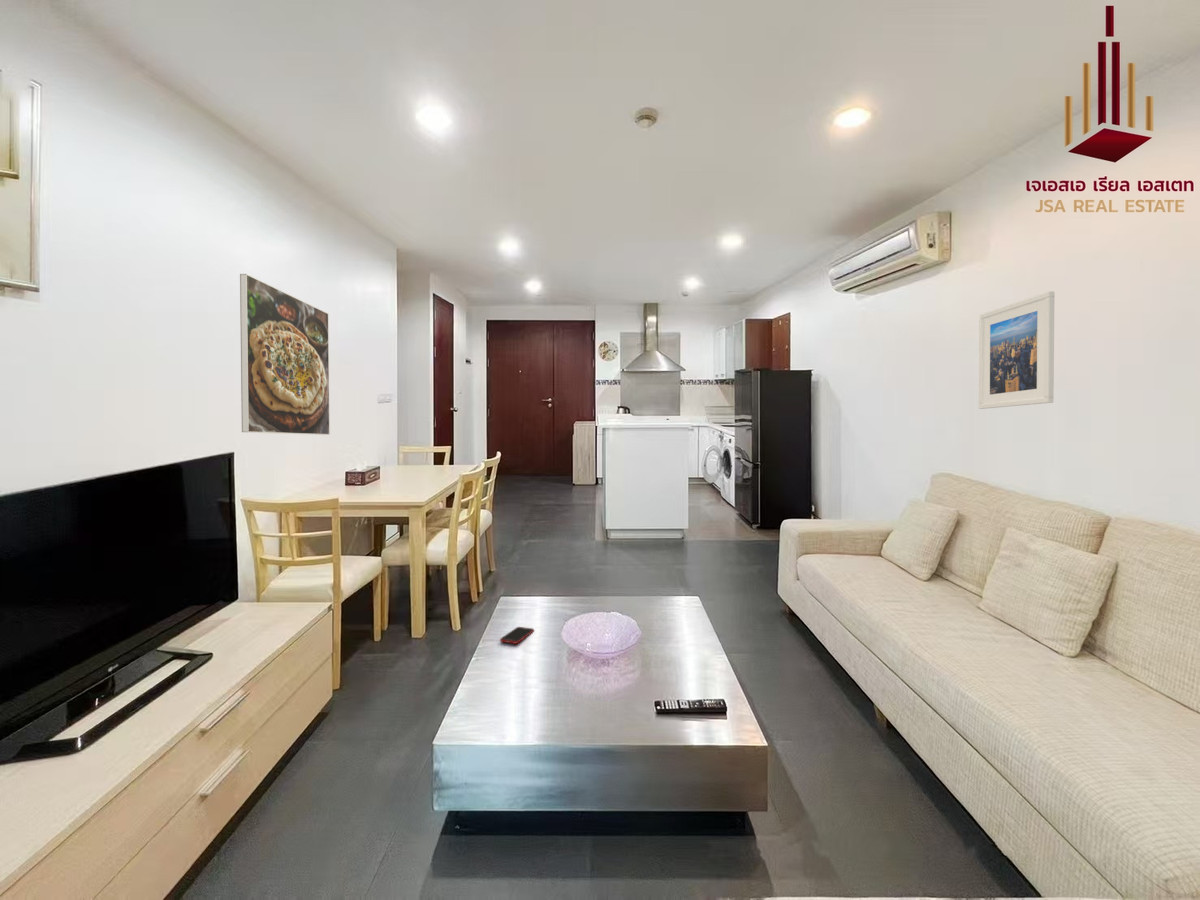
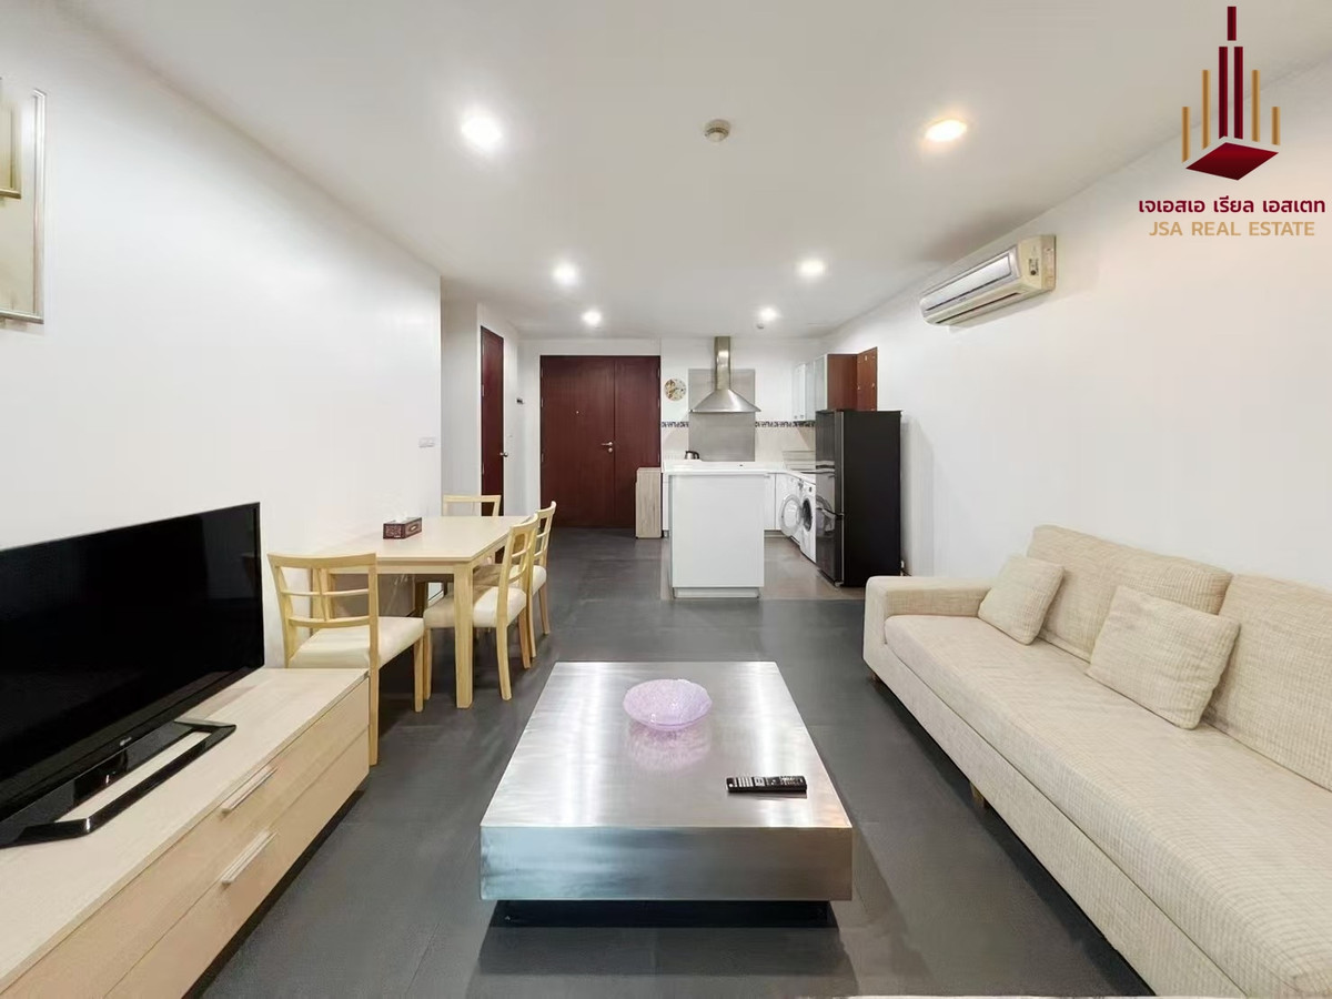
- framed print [978,290,1055,410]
- cell phone [499,626,535,645]
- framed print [239,273,331,436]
